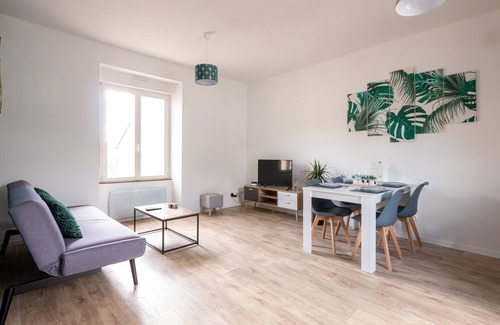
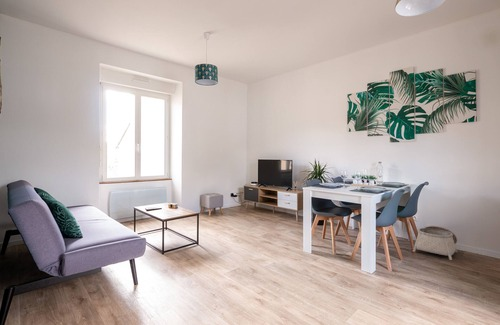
+ basket [412,225,458,261]
